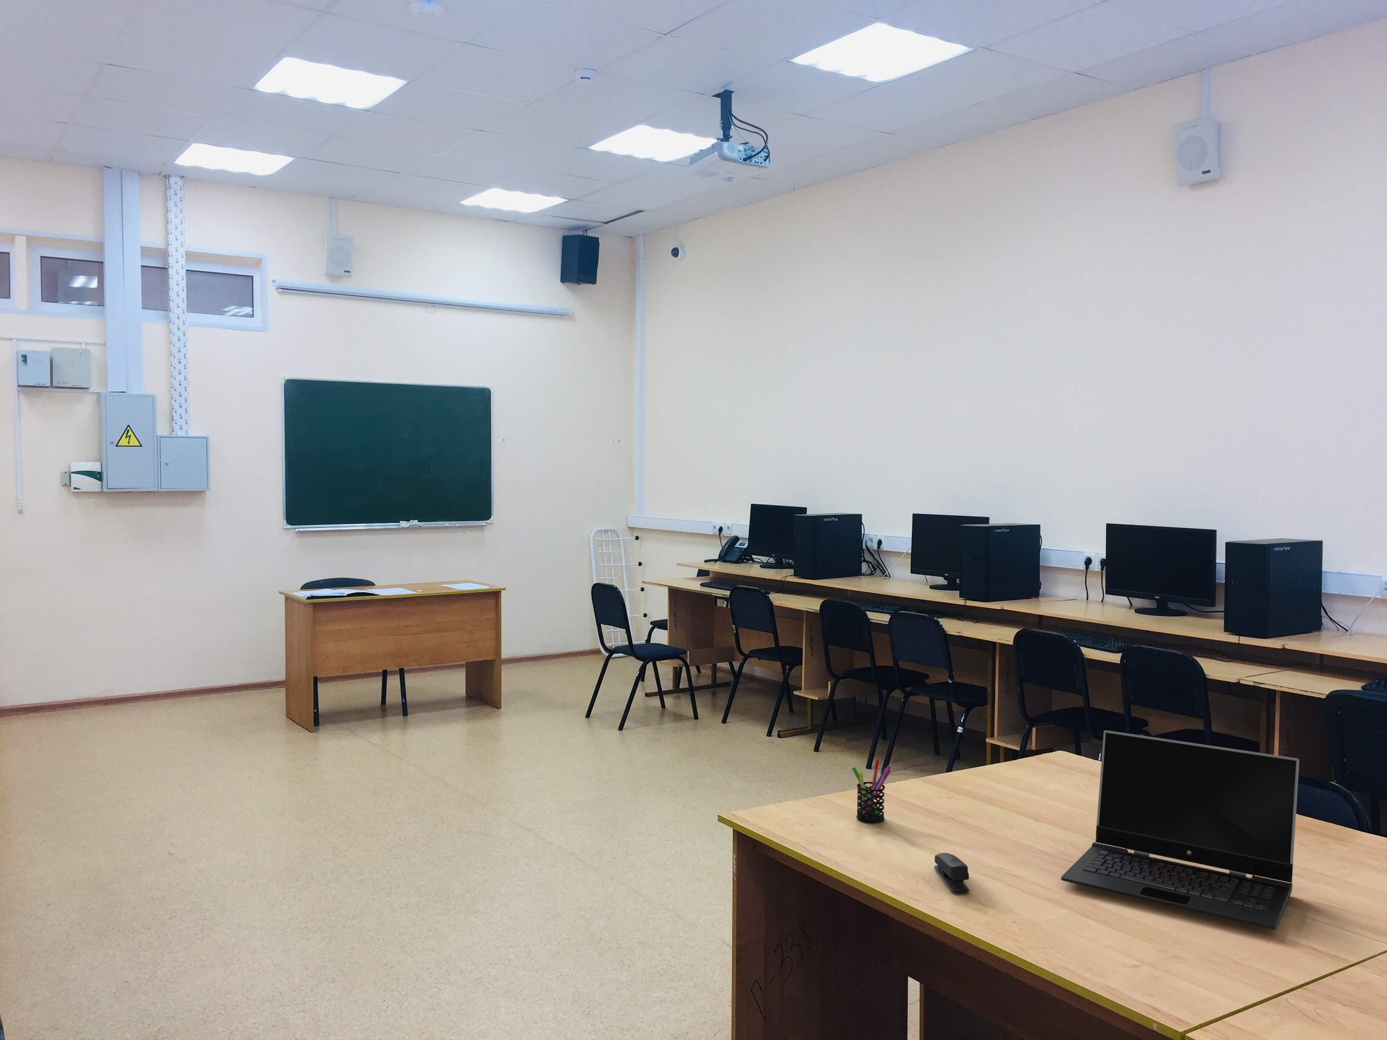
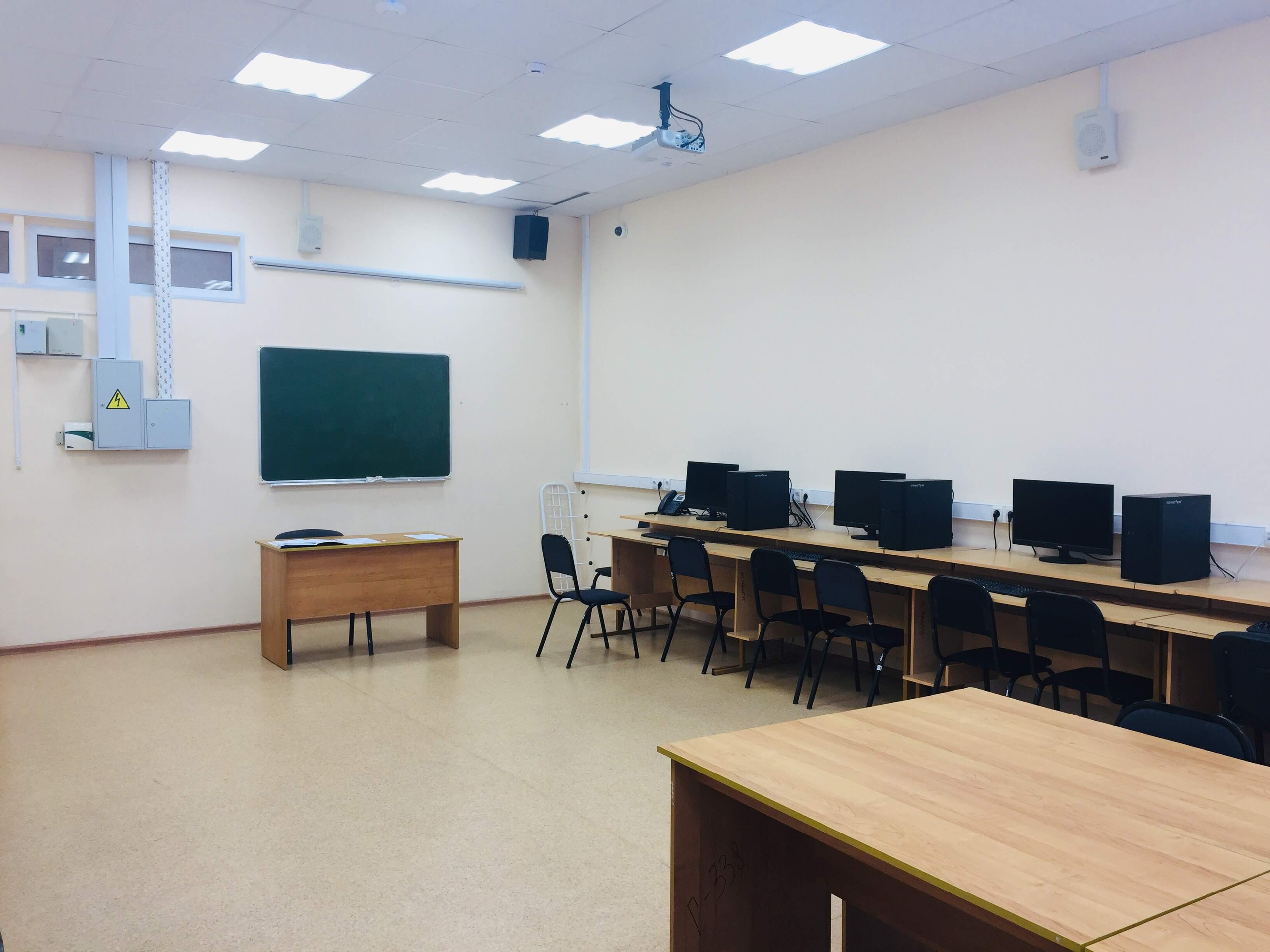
- pen holder [852,758,891,824]
- laptop computer [1060,730,1300,930]
- stapler [934,852,970,894]
